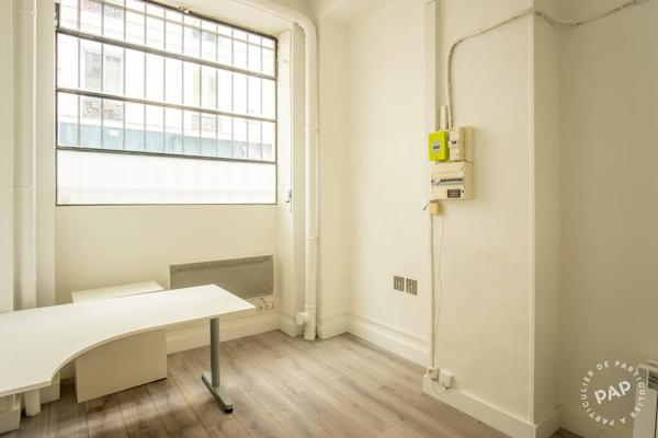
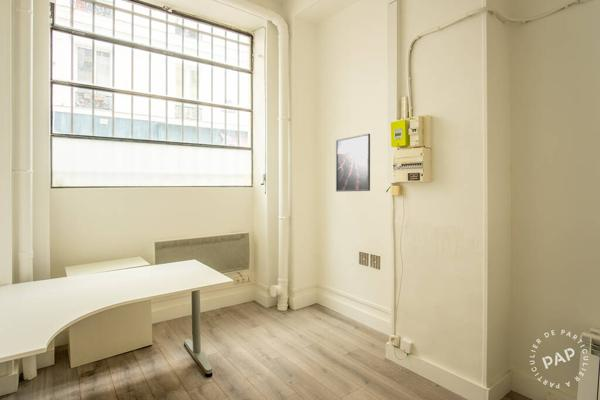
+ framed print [335,133,371,193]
